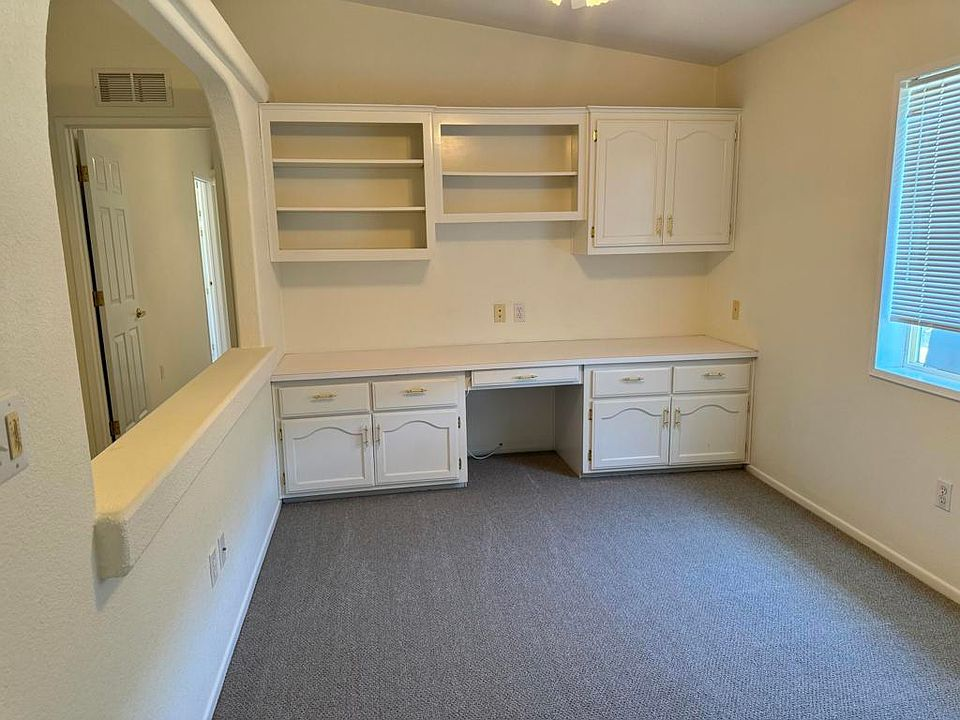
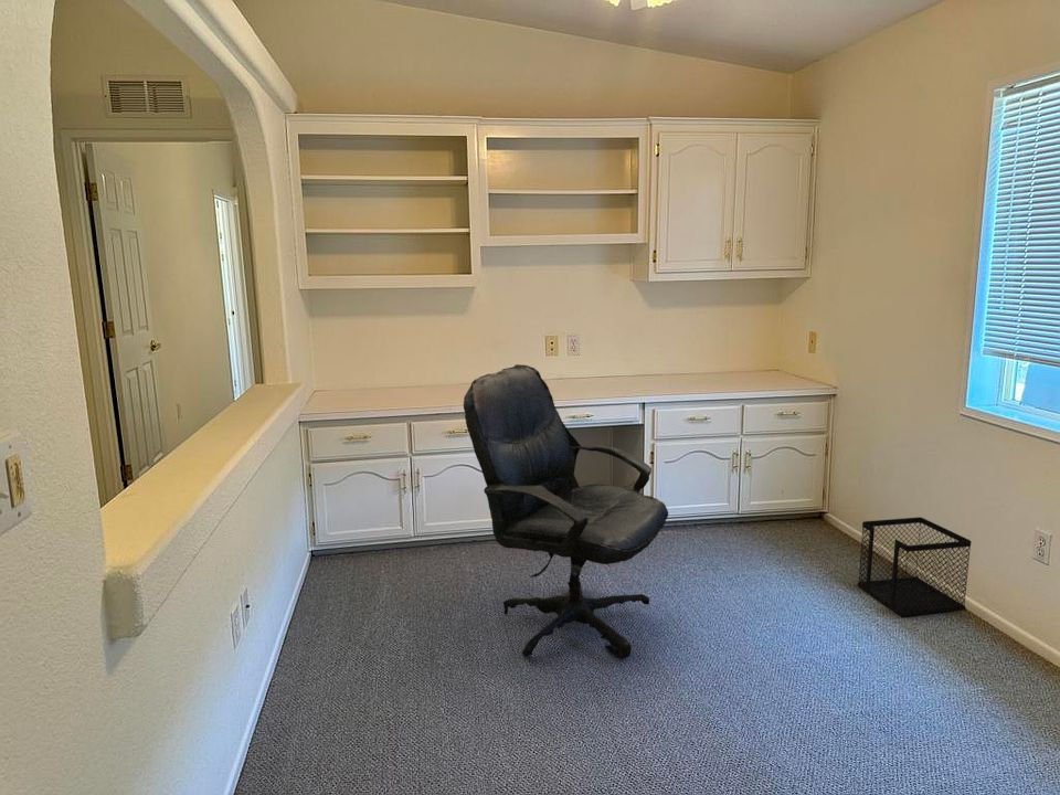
+ office chair [463,363,669,660]
+ wastebasket [857,516,973,617]
